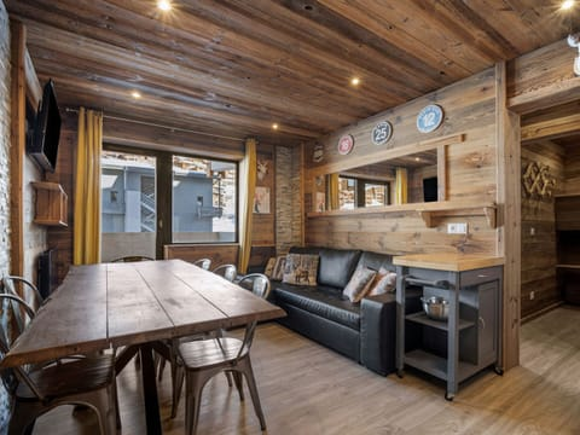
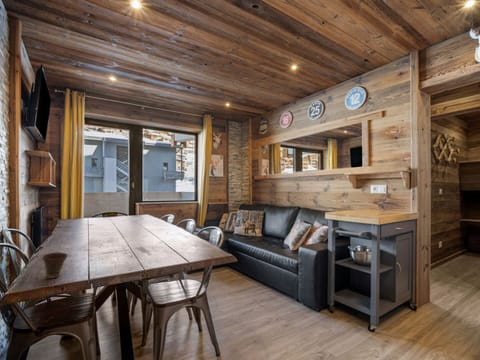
+ cup [41,252,69,280]
